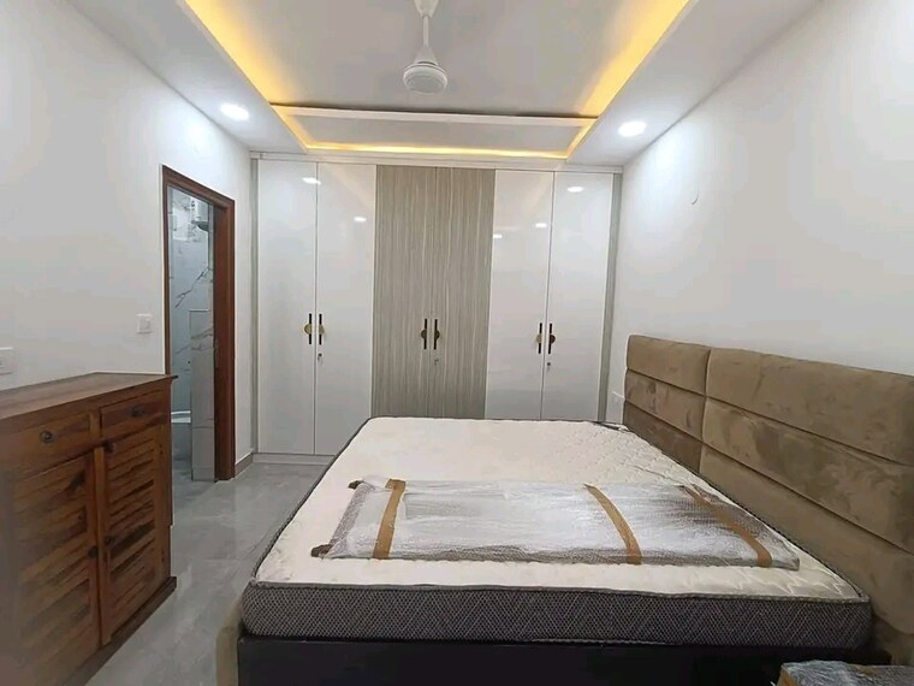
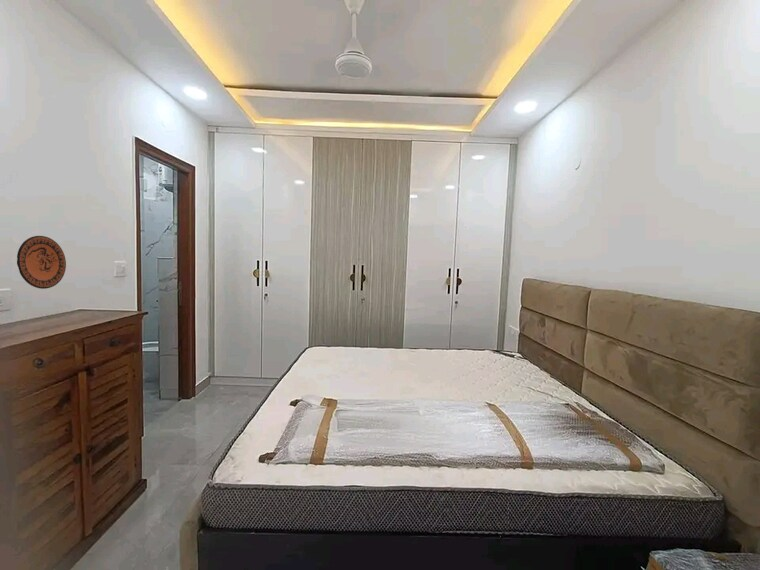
+ decorative plate [16,235,67,290]
